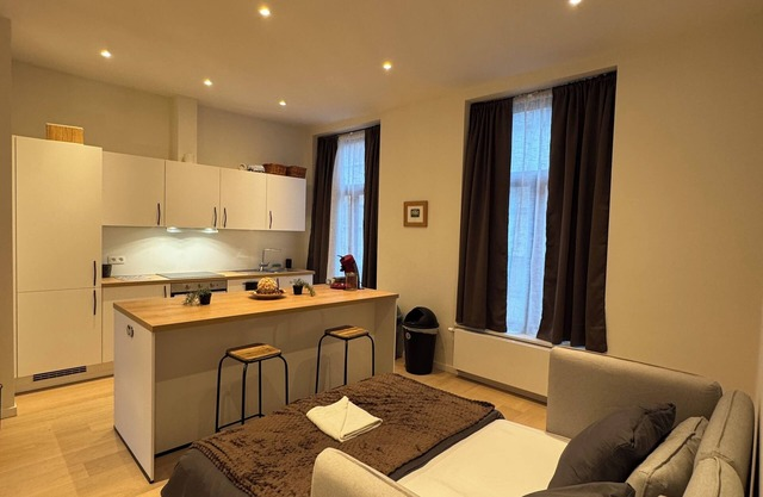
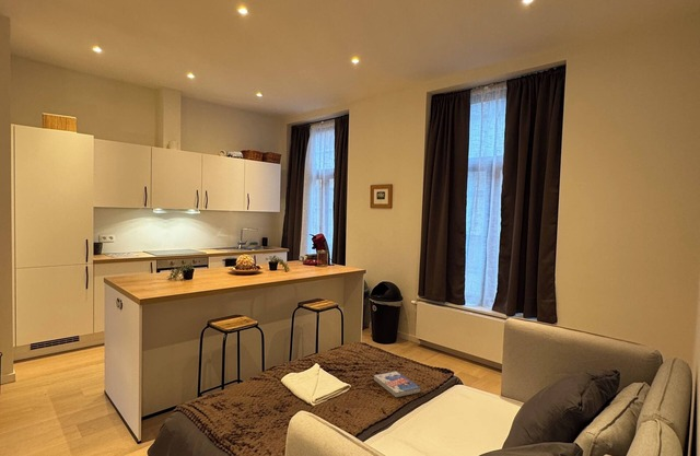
+ book [373,370,422,399]
